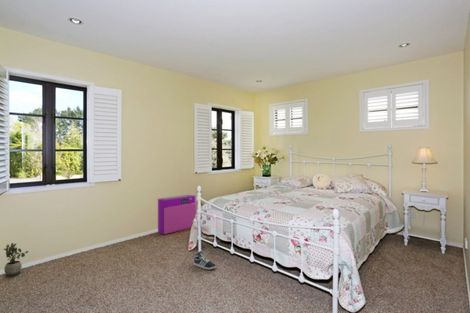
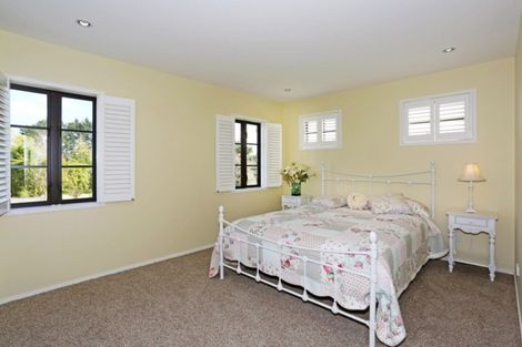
- sneaker [193,250,217,271]
- air purifier [157,194,197,235]
- potted plant [3,242,29,277]
